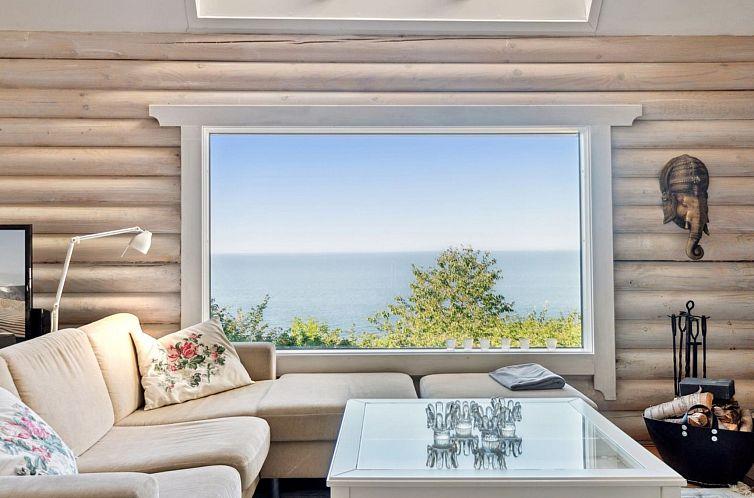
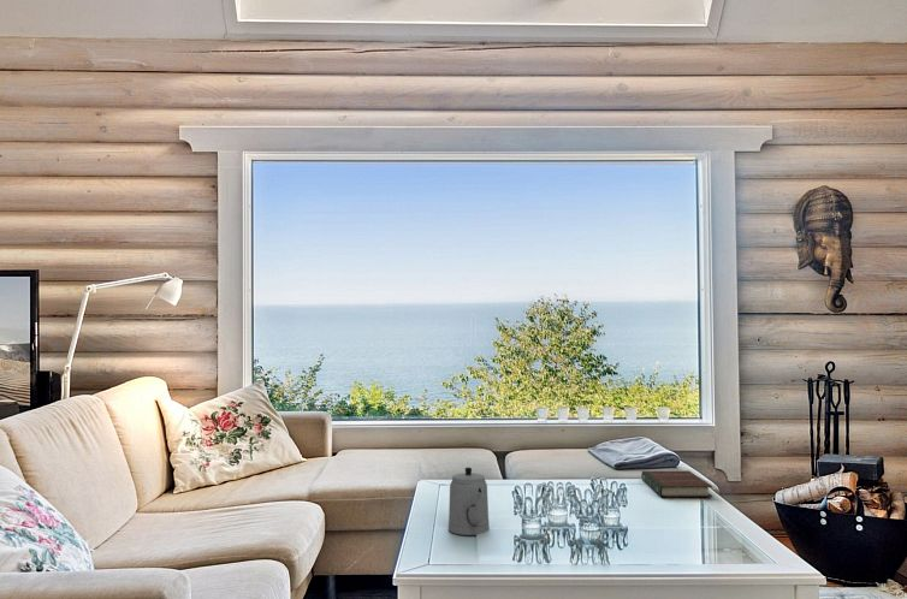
+ teapot [447,467,491,536]
+ book [640,469,713,498]
